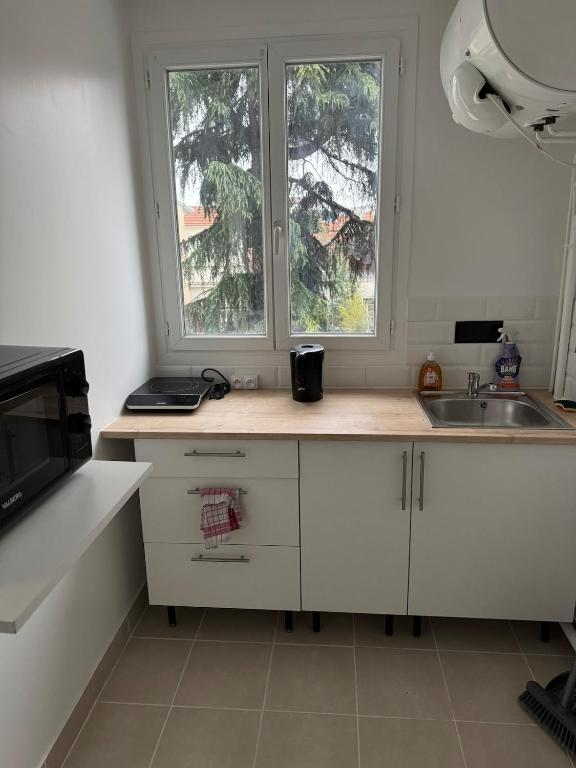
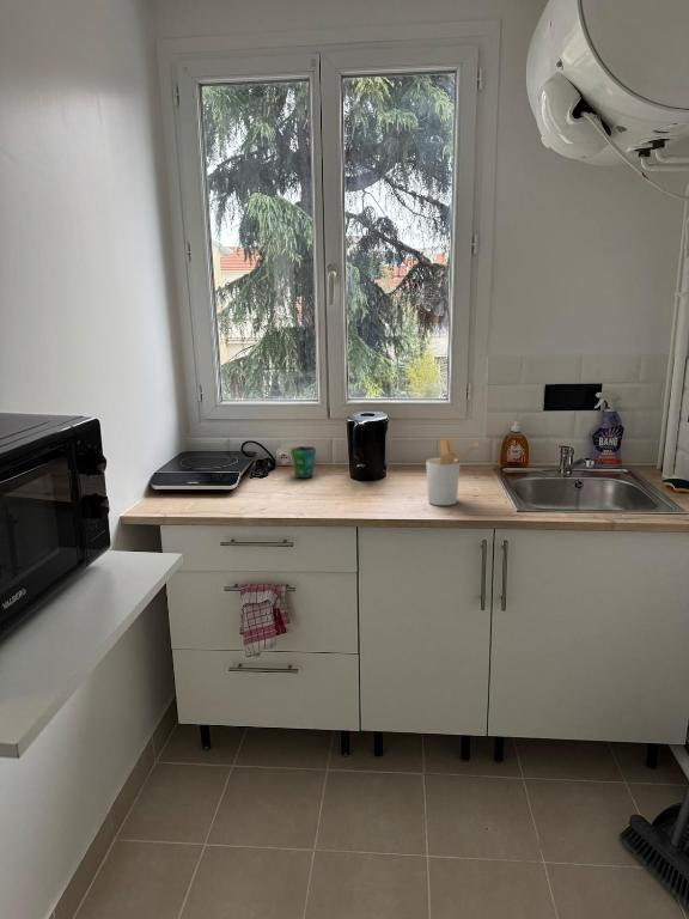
+ utensil holder [425,437,478,506]
+ cup [289,445,317,479]
